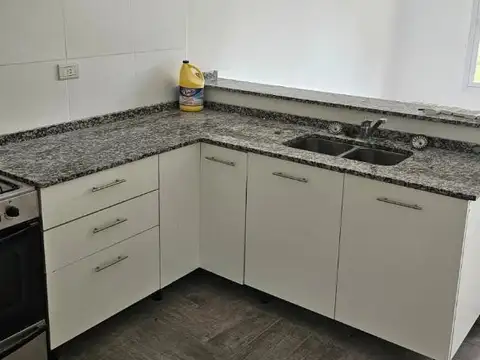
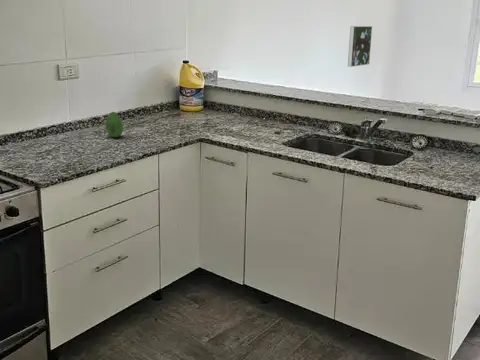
+ fruit [104,111,124,138]
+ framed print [347,25,373,68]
